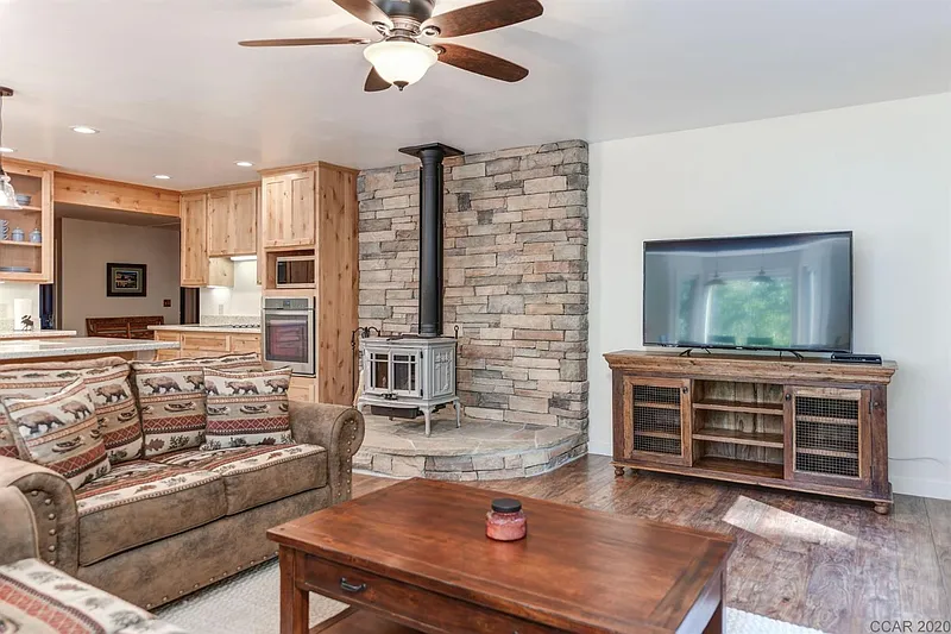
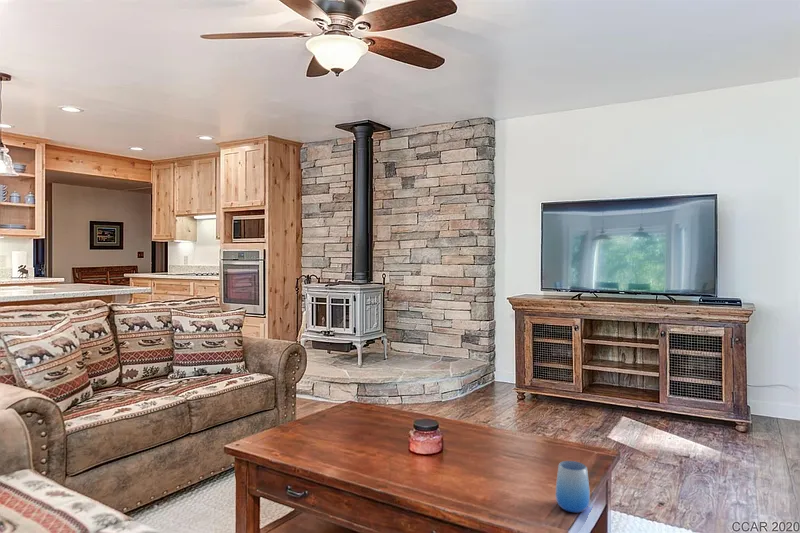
+ cup [555,460,591,514]
